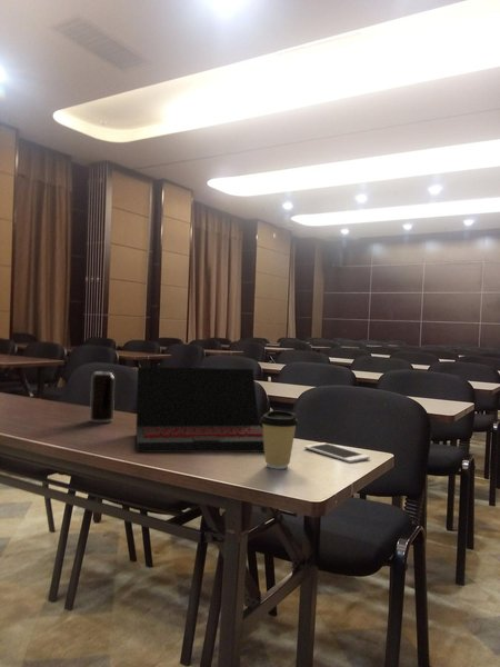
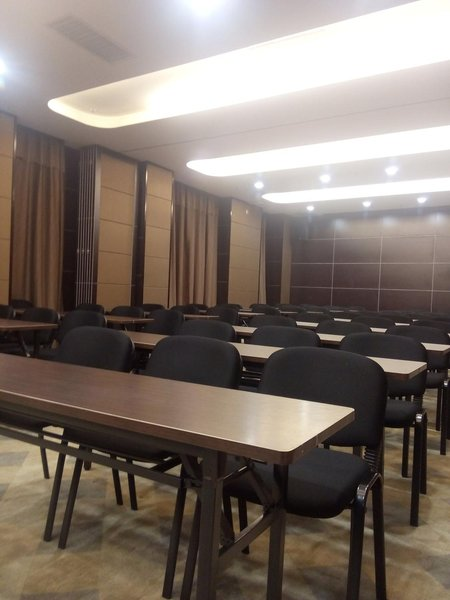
- cell phone [303,441,371,464]
- laptop [136,366,264,454]
- coffee cup [259,409,300,470]
- beverage can [89,370,116,424]
